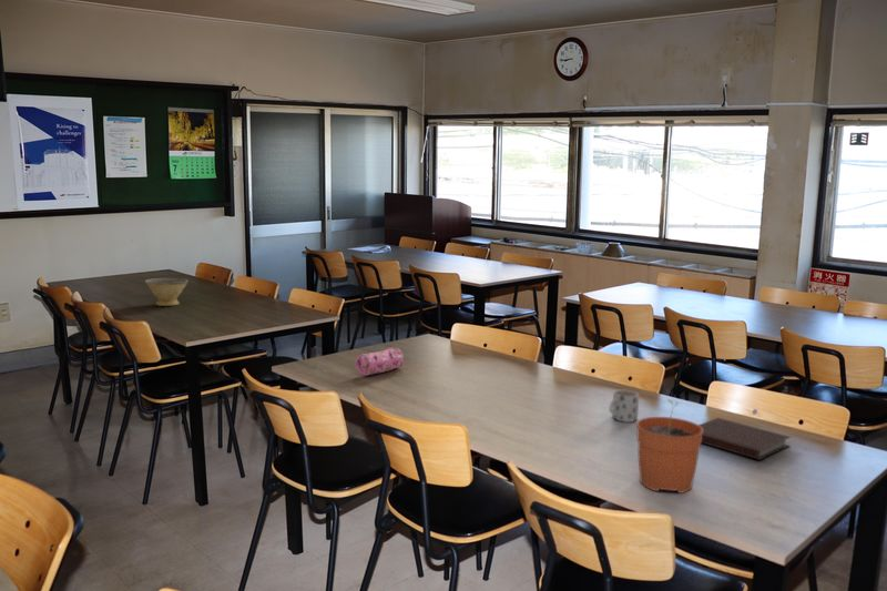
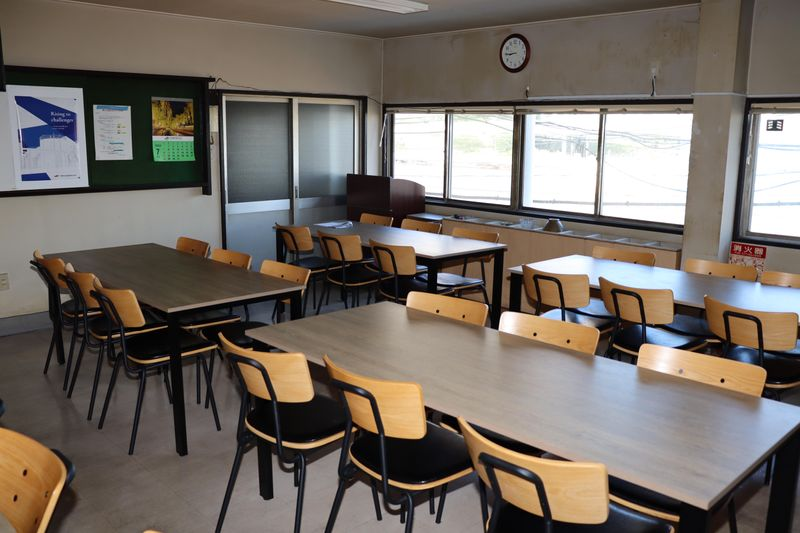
- notebook [699,417,792,461]
- plant pot [635,399,703,495]
- bowl [144,277,190,307]
- pencil case [355,346,405,376]
- mug [609,389,640,424]
